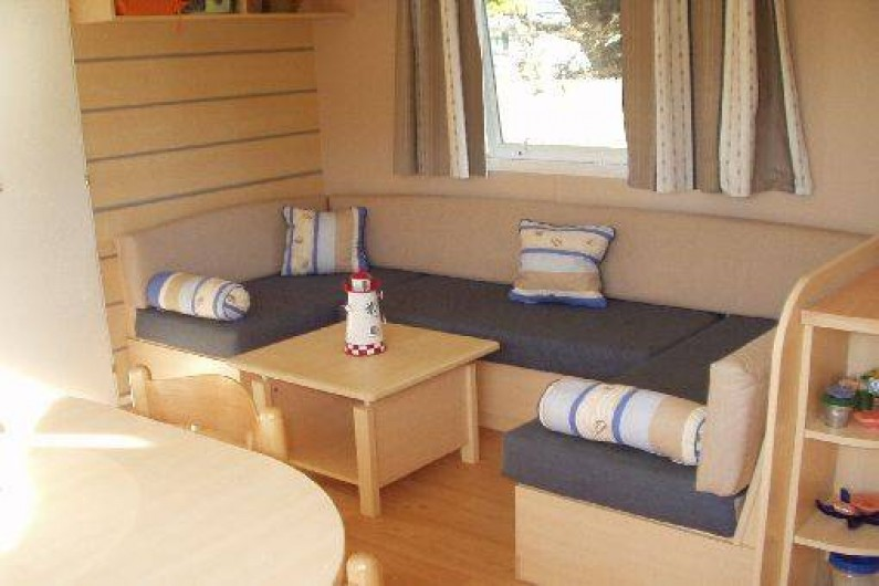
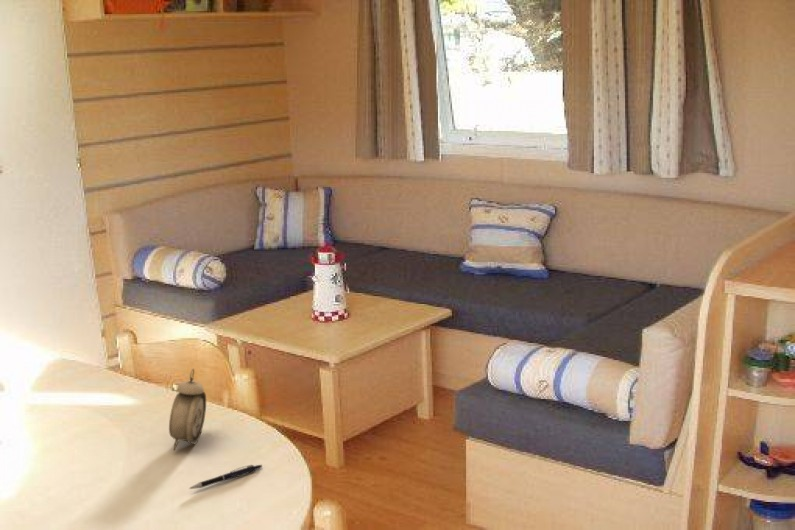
+ pen [188,464,263,490]
+ alarm clock [168,367,207,451]
